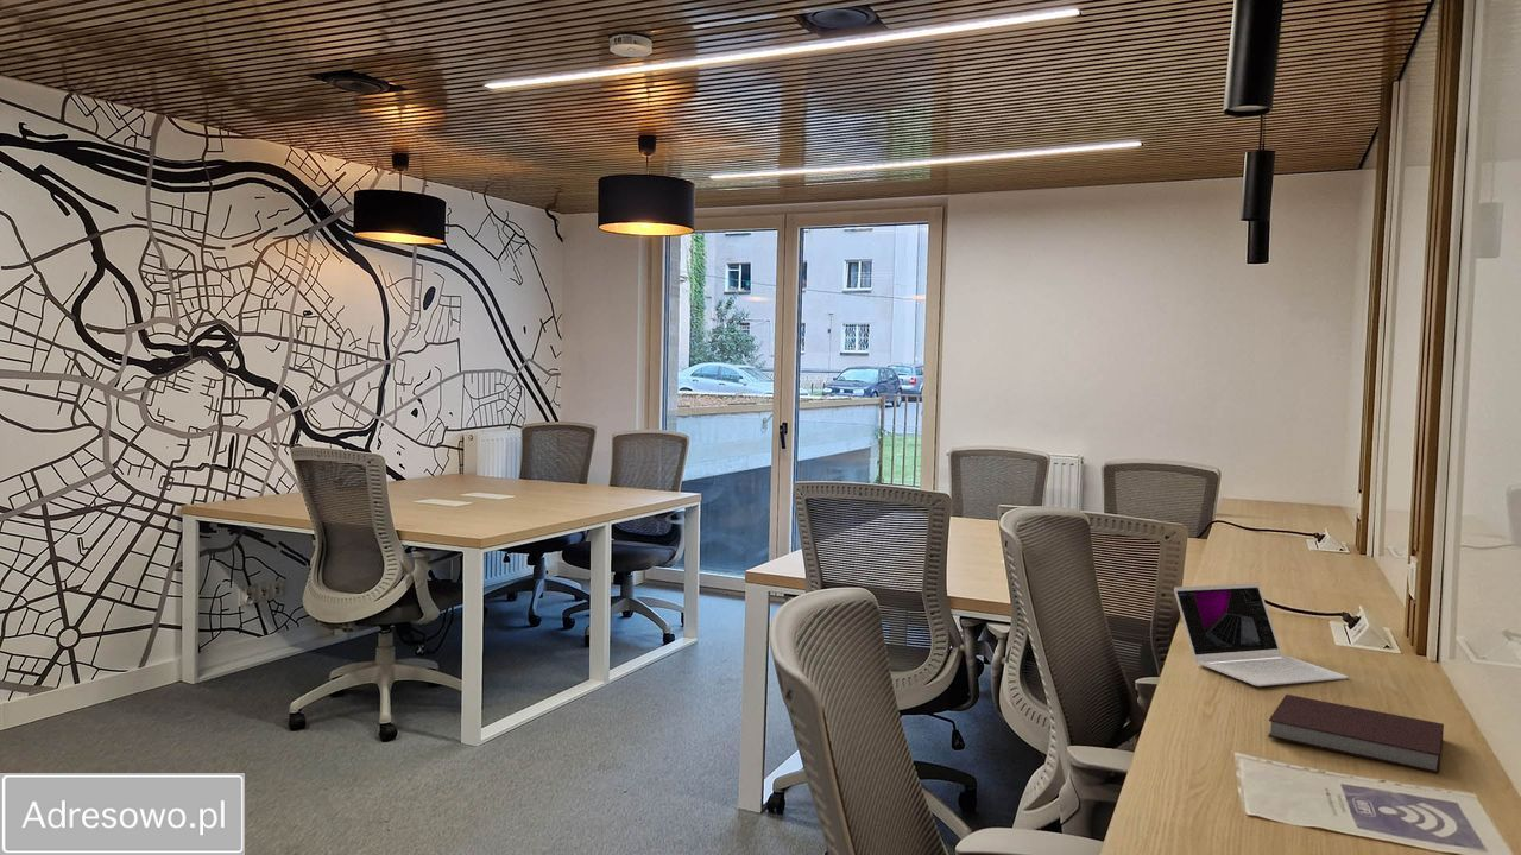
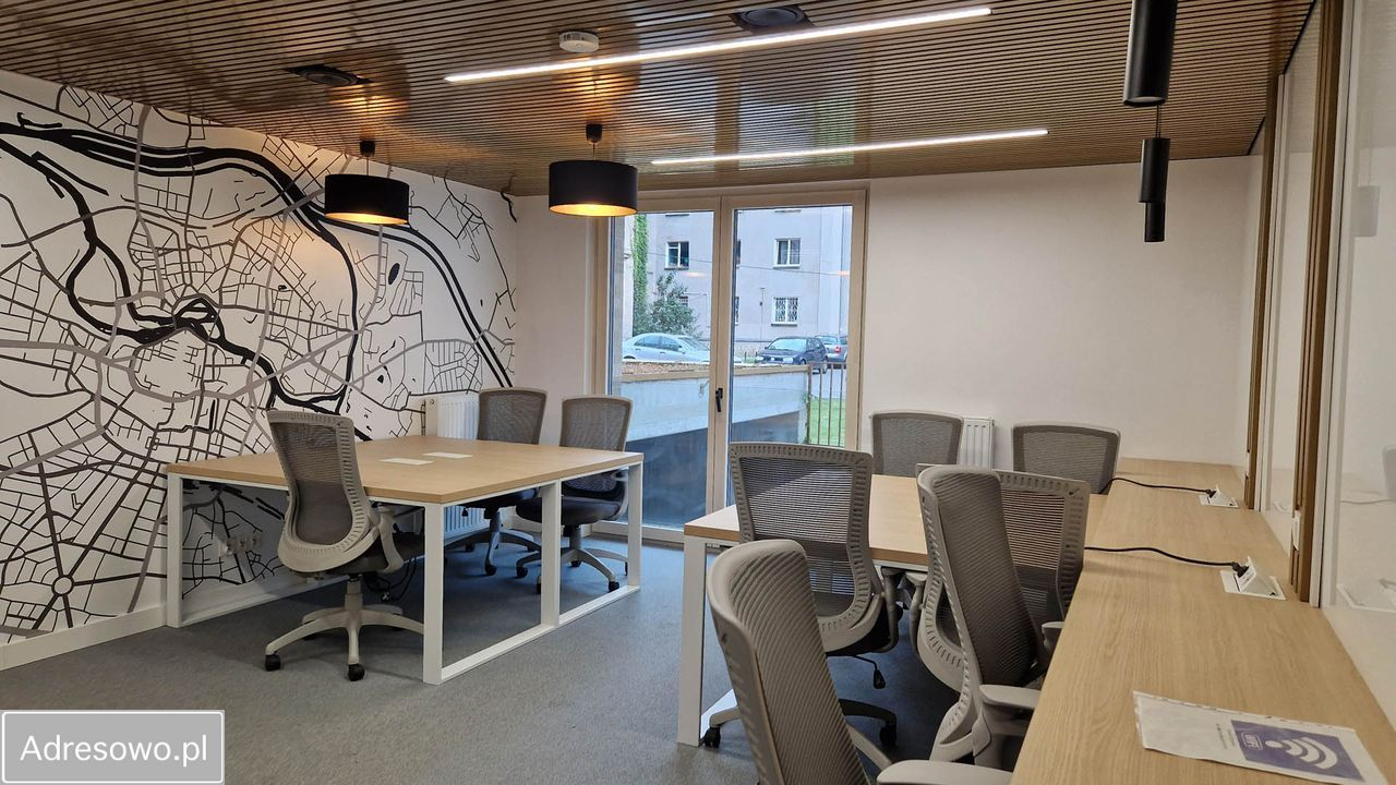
- notebook [1267,694,1445,774]
- laptop [1173,582,1349,688]
